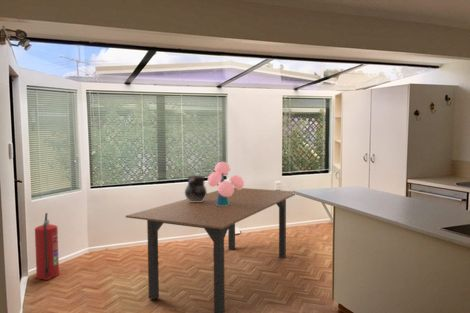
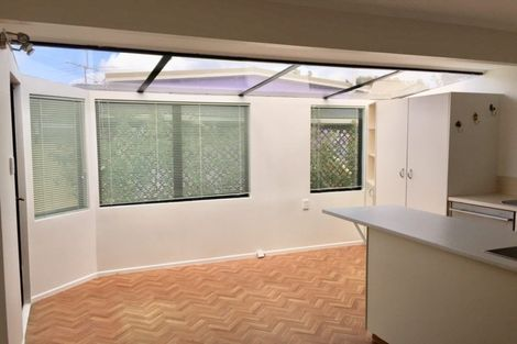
- bouquet [207,160,245,206]
- fire extinguisher [34,212,60,281]
- ceramic jug [184,174,208,202]
- dining table [125,187,296,313]
